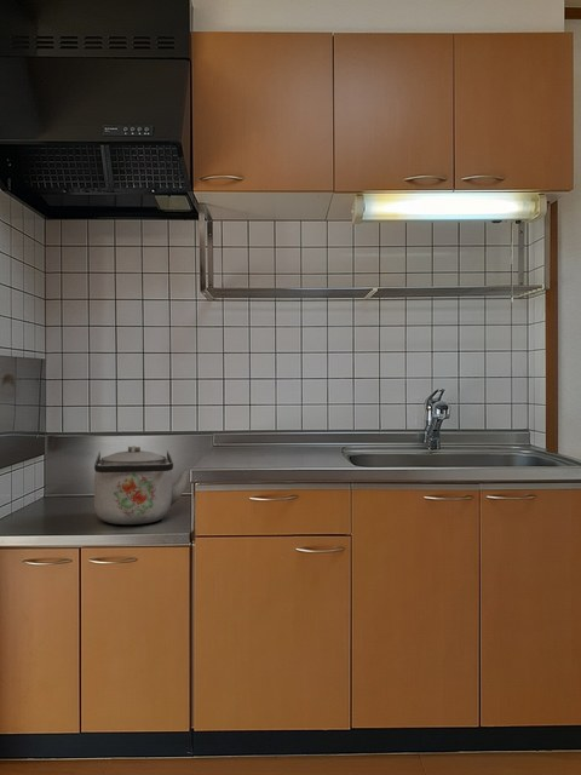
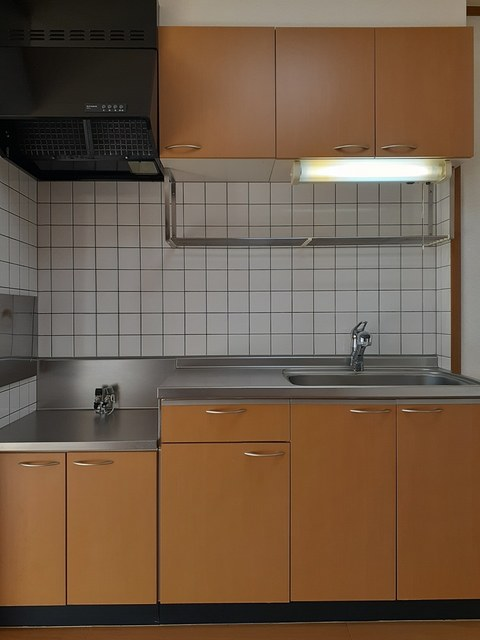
- kettle [93,444,190,526]
